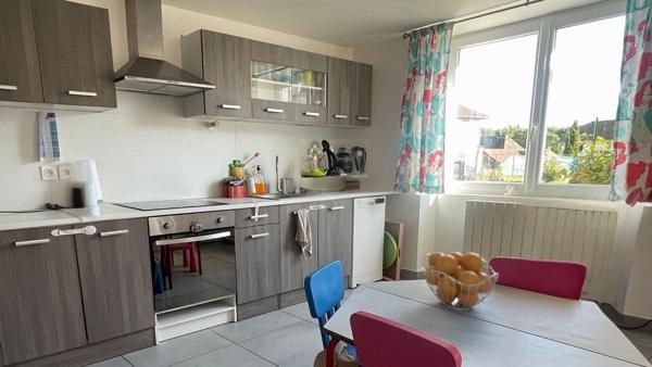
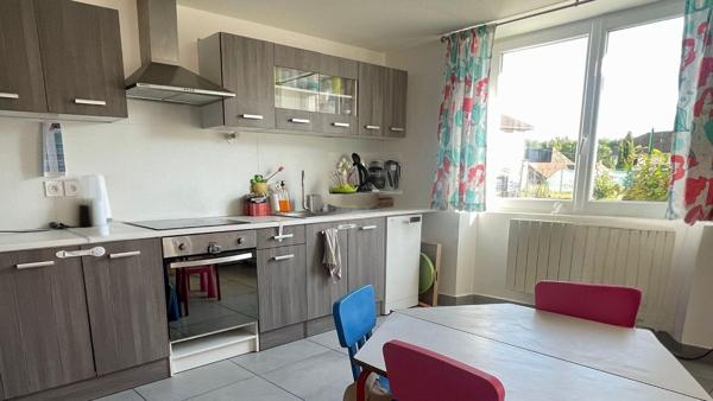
- fruit basket [421,251,500,312]
